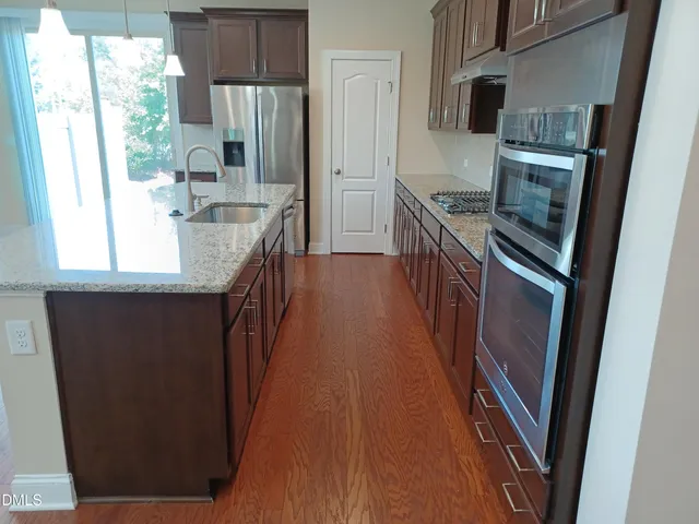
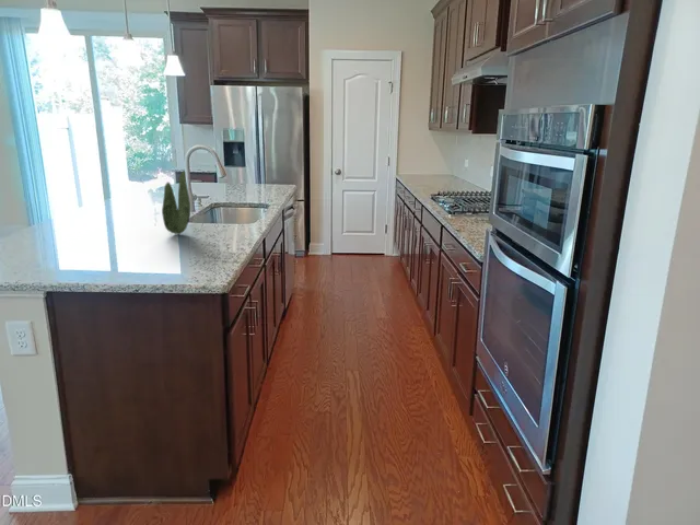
+ plant [161,171,191,235]
